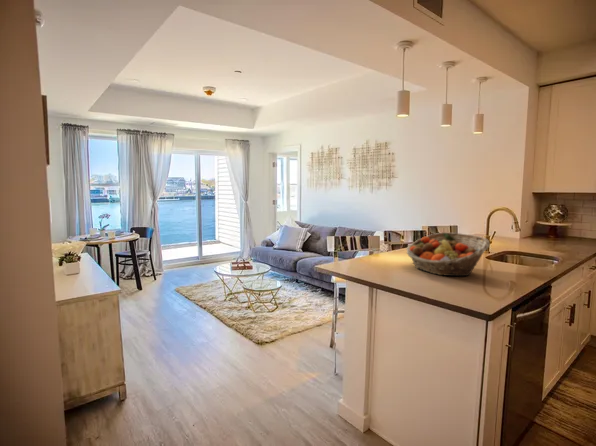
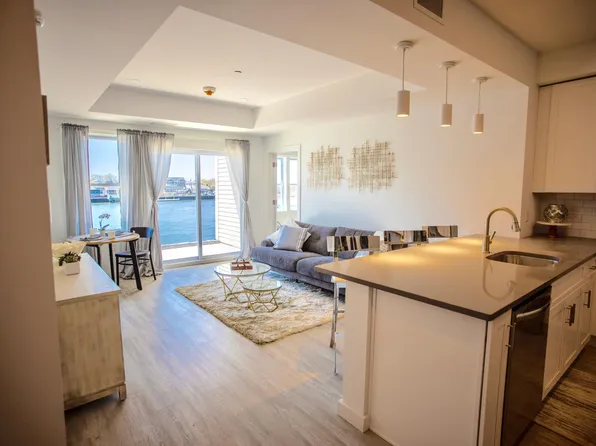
- fruit basket [406,231,491,277]
